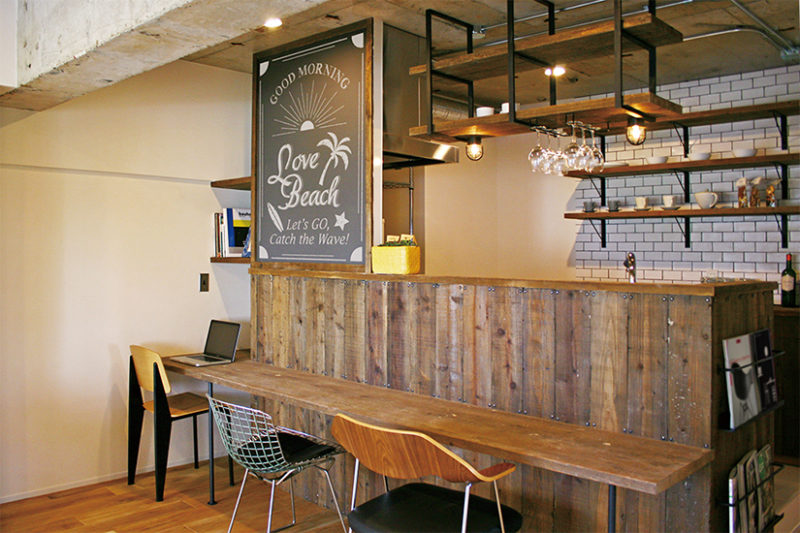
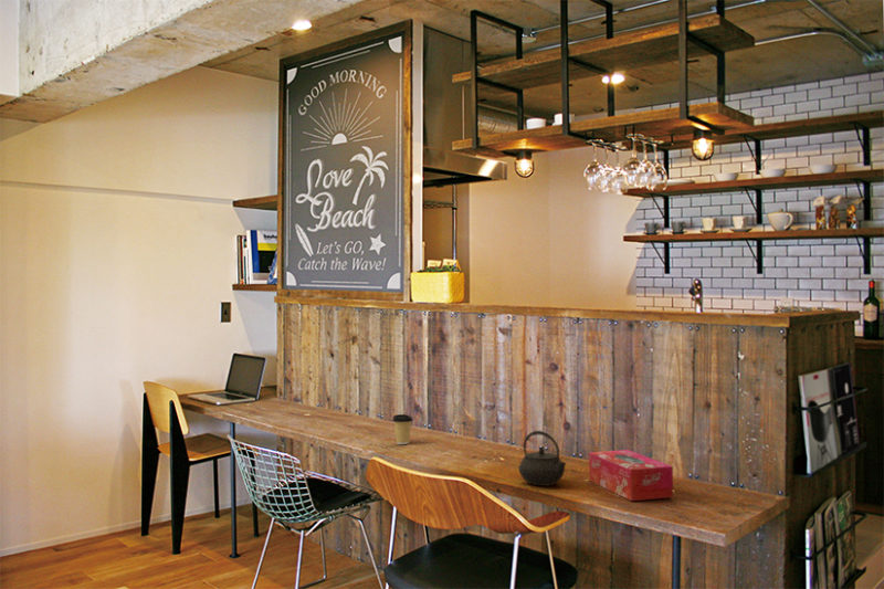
+ kettle [518,430,567,487]
+ coffee cup [391,413,414,445]
+ tissue box [588,449,674,502]
